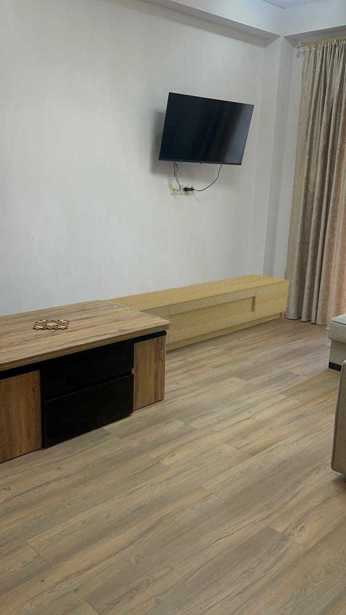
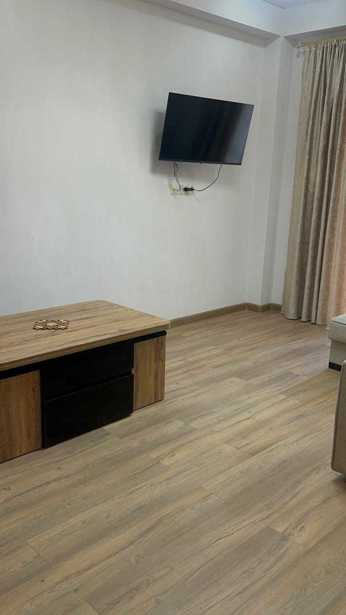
- tv stand [103,273,290,352]
